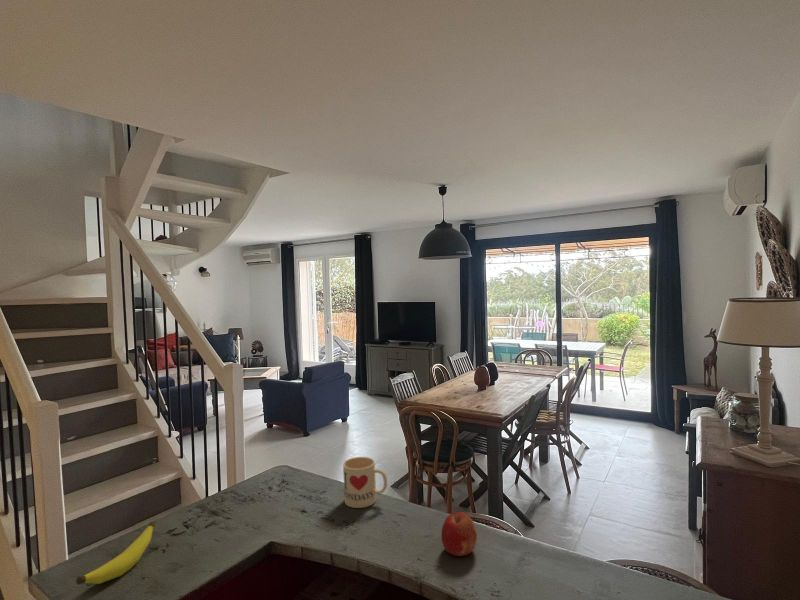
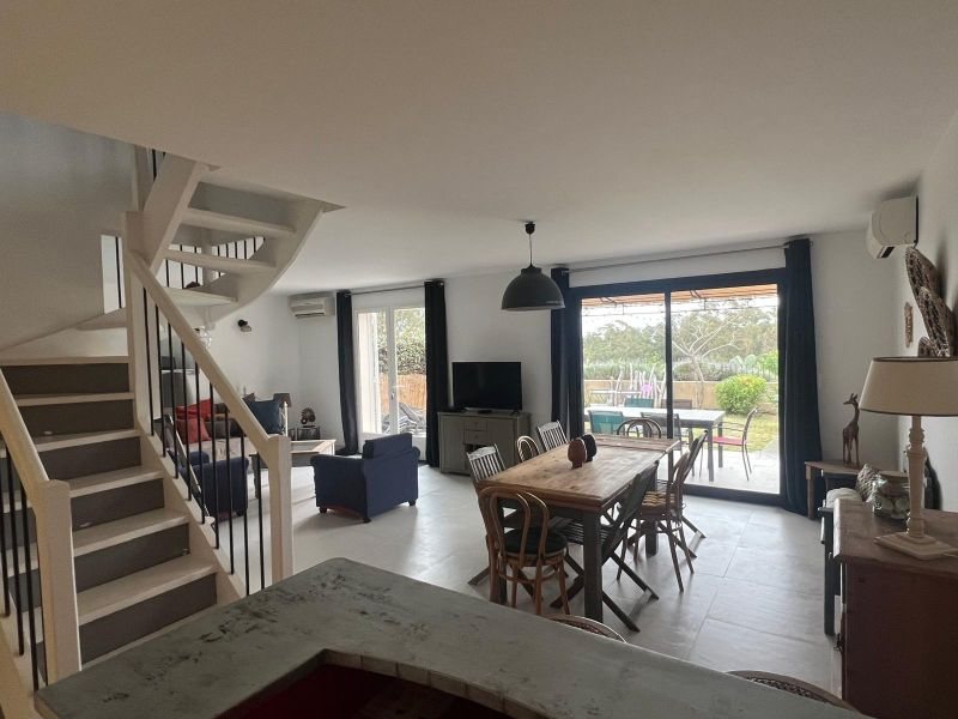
- mug [342,456,388,509]
- fruit [440,511,478,557]
- banana [75,521,156,586]
